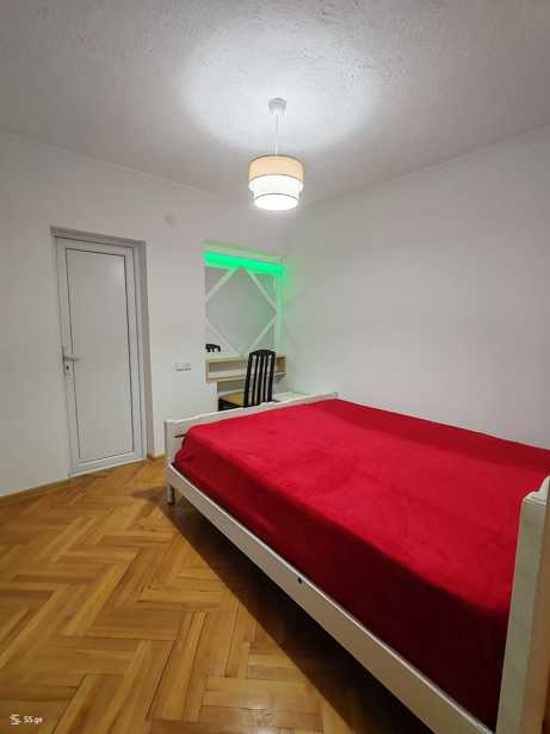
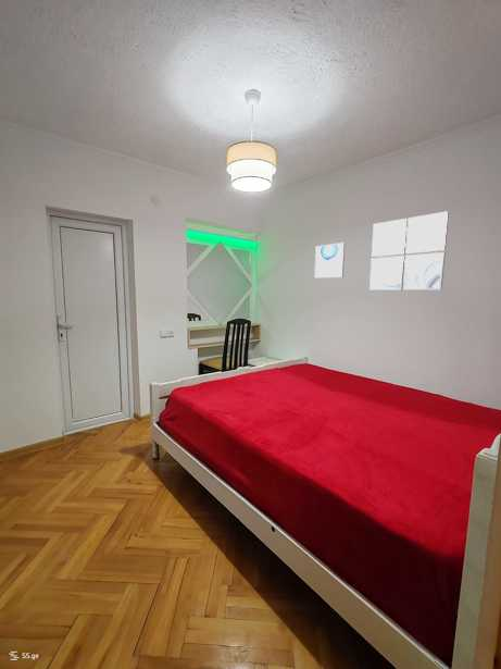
+ wall art [368,210,450,292]
+ wall art [314,241,346,280]
